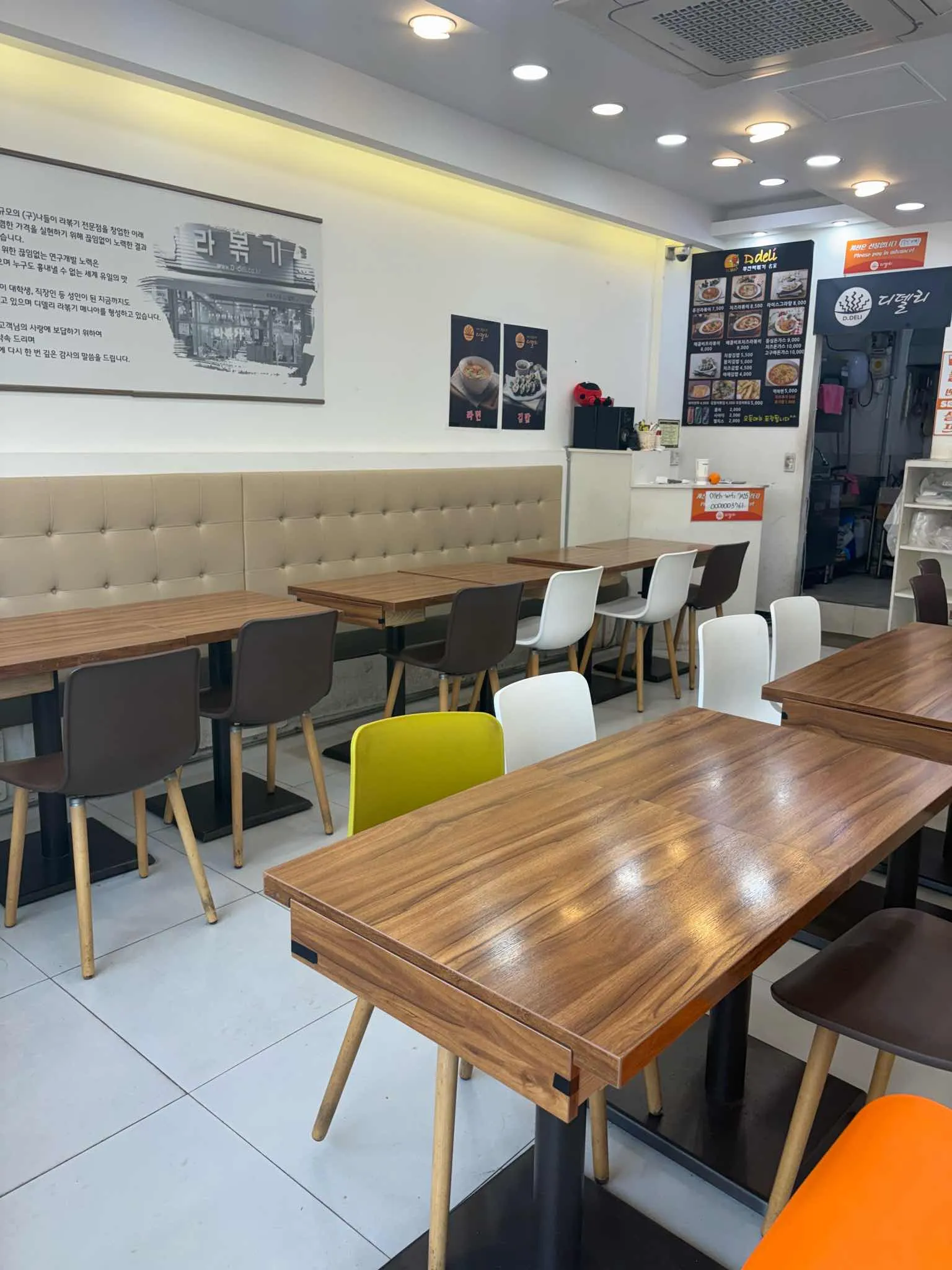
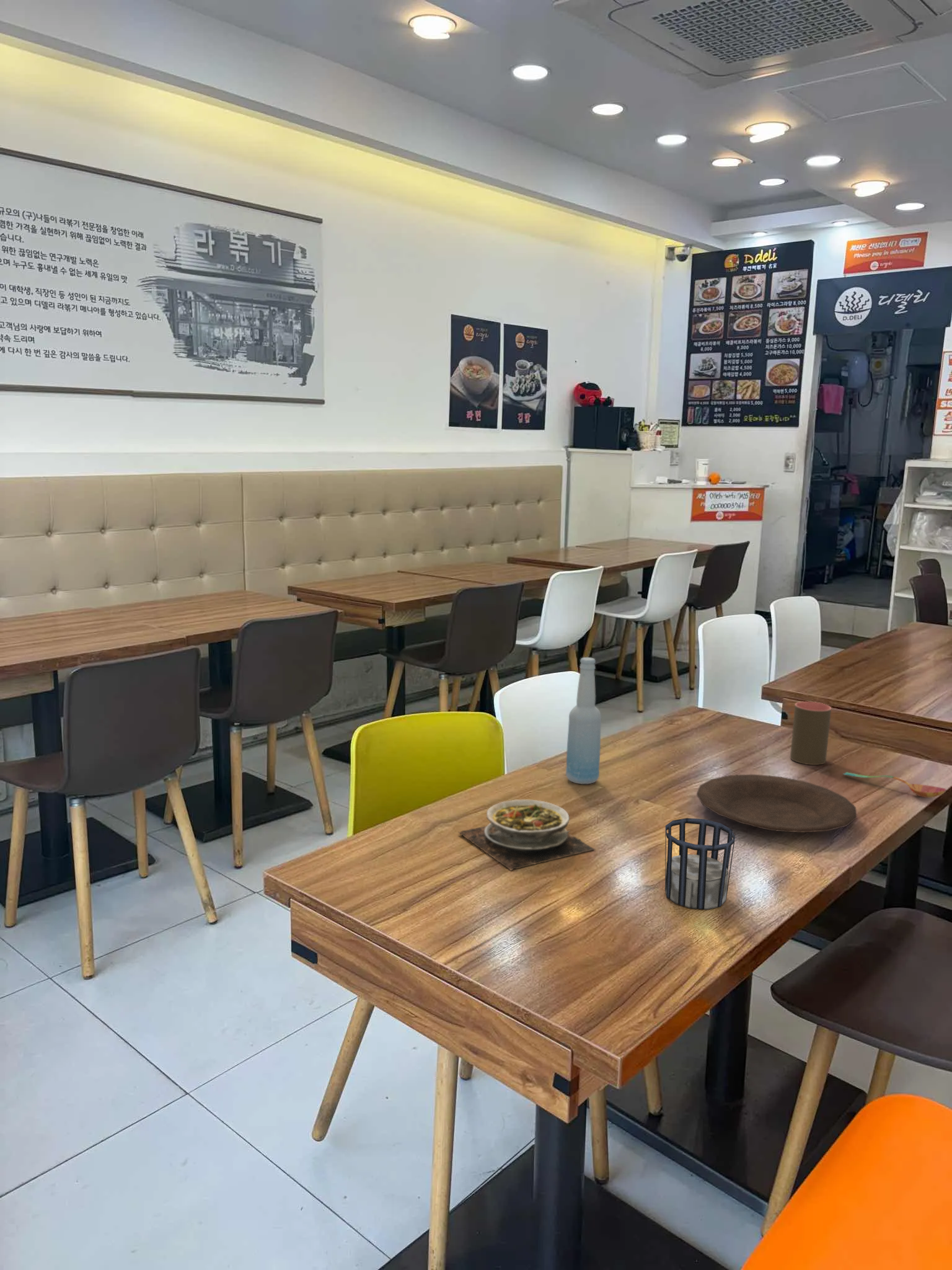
+ cup [790,701,832,766]
+ soupspoon [842,771,947,799]
+ plate [696,774,857,833]
+ soup bowl [458,799,596,871]
+ cup [664,817,736,910]
+ bottle [565,657,602,784]
